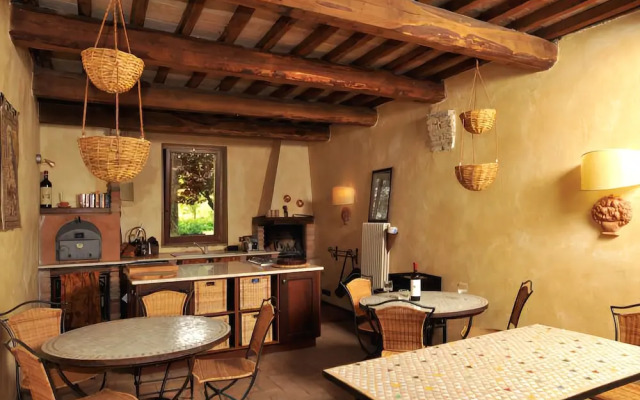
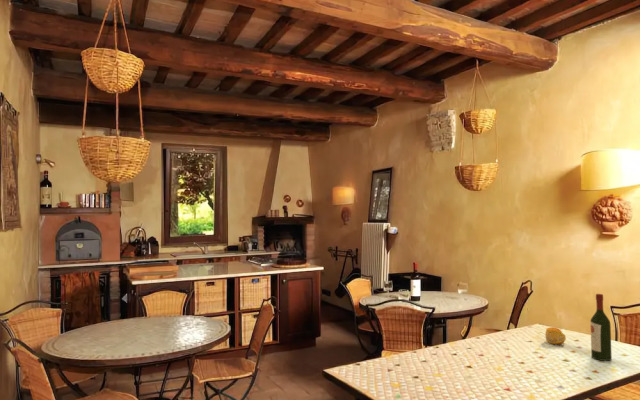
+ fruit [544,326,567,345]
+ wine bottle [589,293,613,362]
